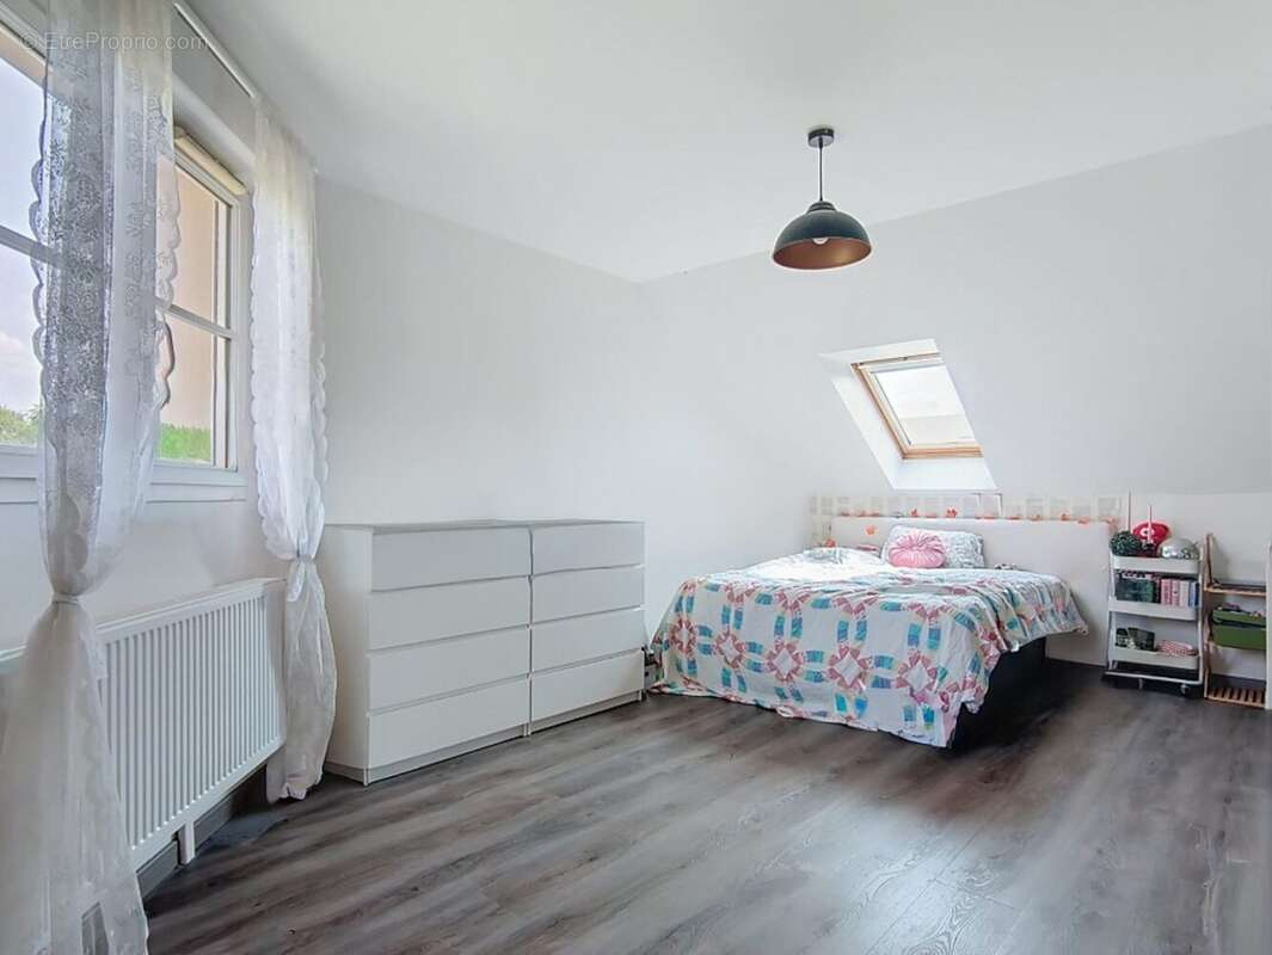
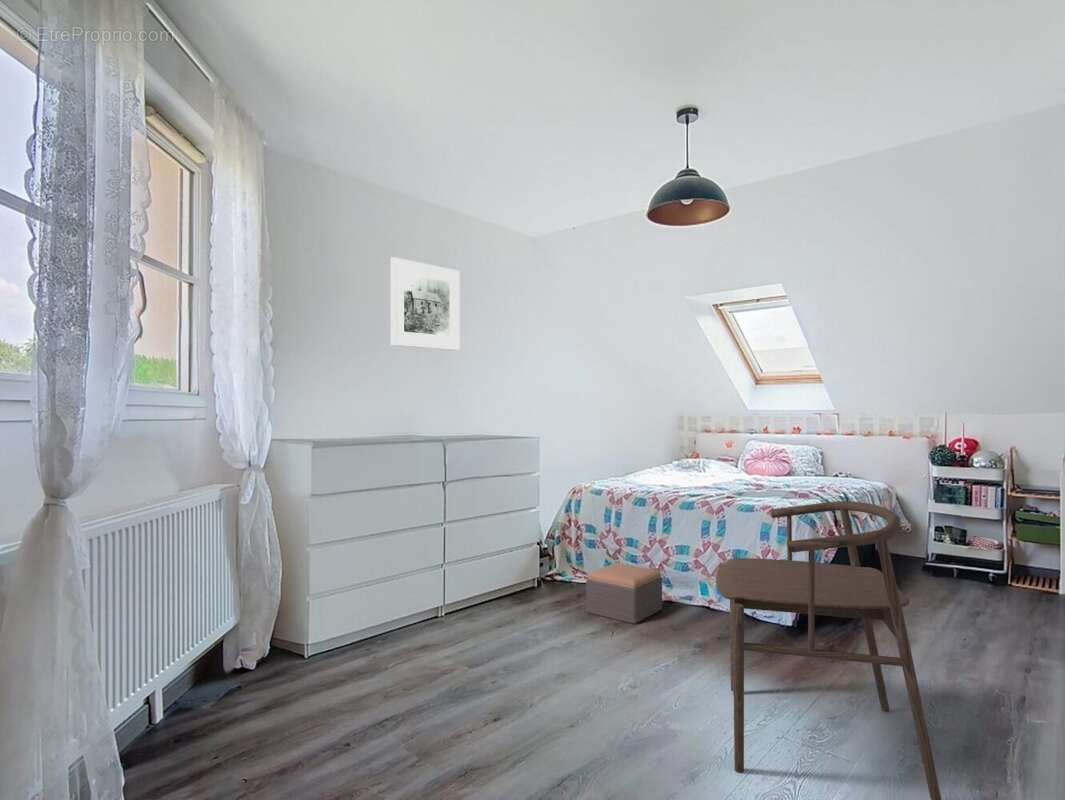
+ armchair [715,500,942,800]
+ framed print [390,256,461,352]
+ footstool [585,562,663,625]
